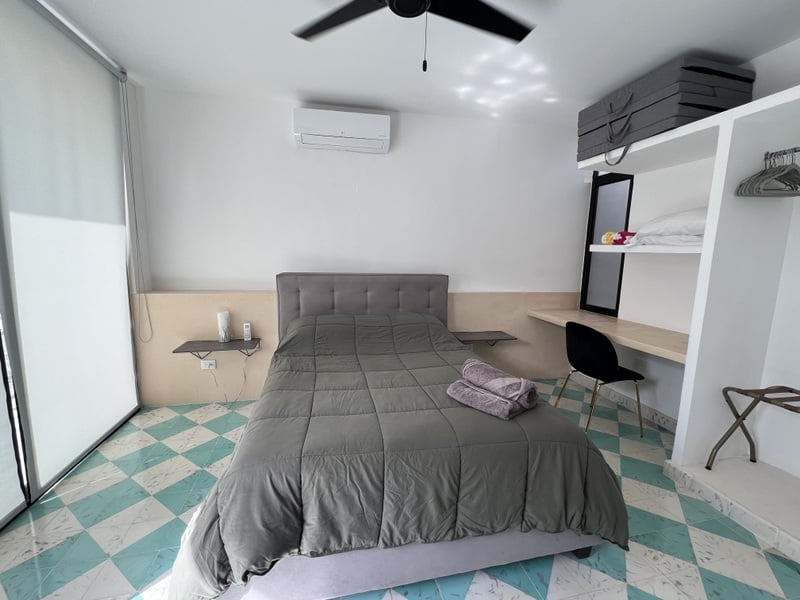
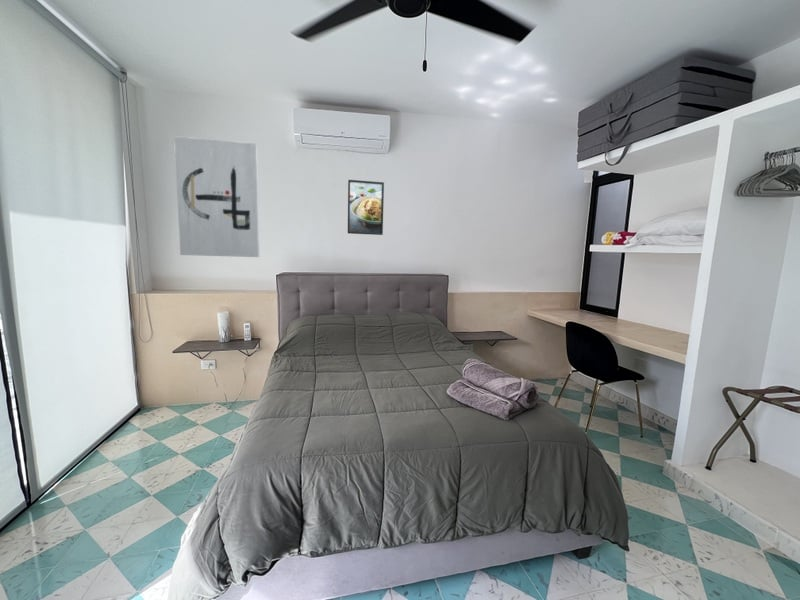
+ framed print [347,179,385,236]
+ wall art [173,135,261,258]
